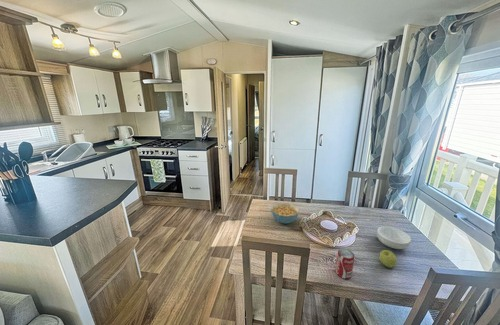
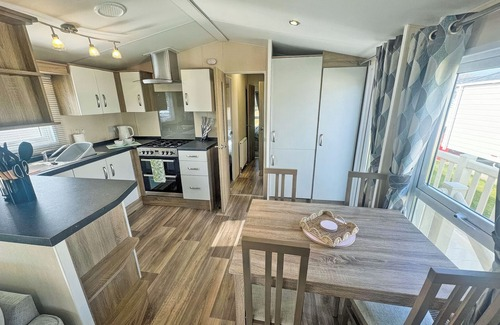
- apple [379,249,398,269]
- cereal bowl [270,202,300,225]
- cereal bowl [376,226,412,250]
- beverage can [335,248,356,280]
